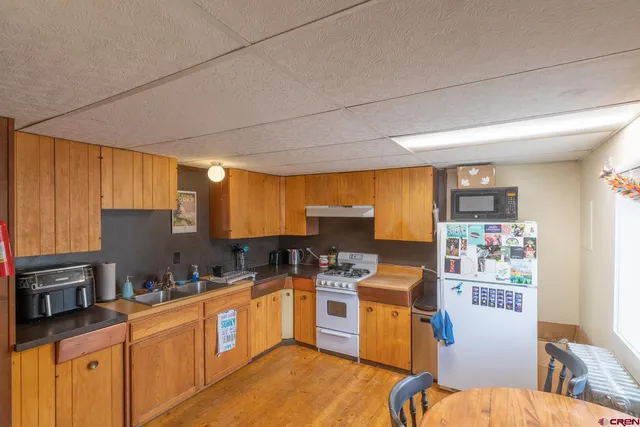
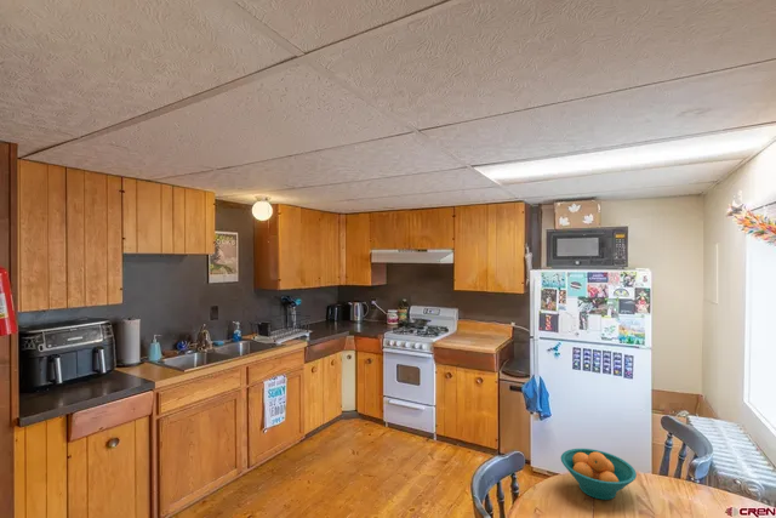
+ fruit bowl [560,448,638,501]
